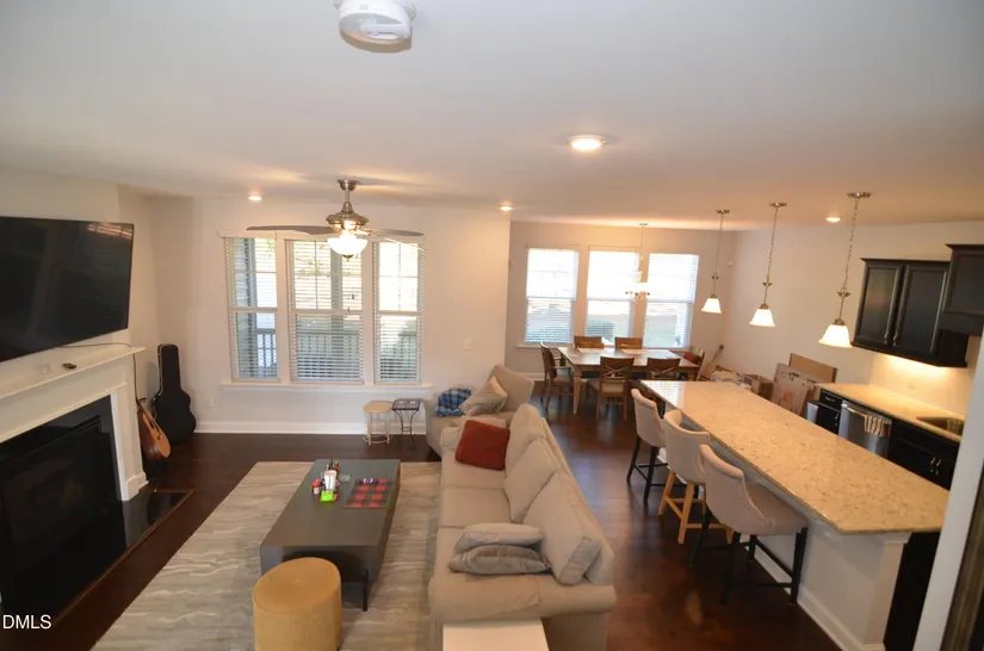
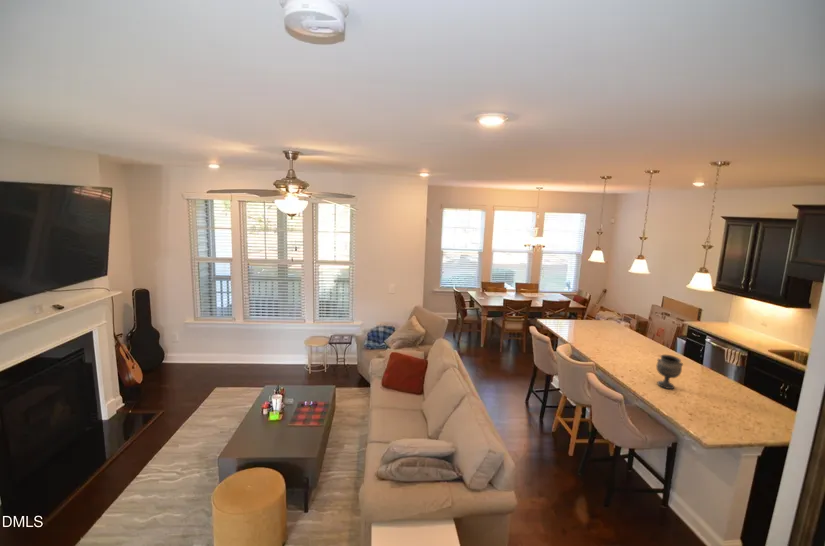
+ goblet [655,354,684,390]
